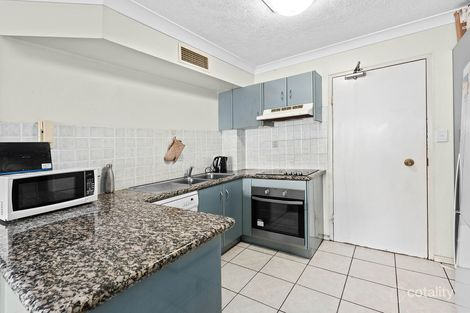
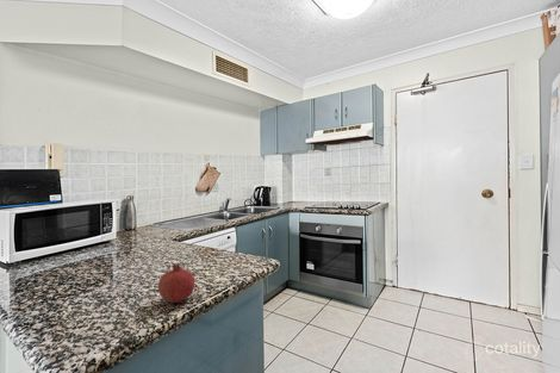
+ fruit [157,262,195,304]
